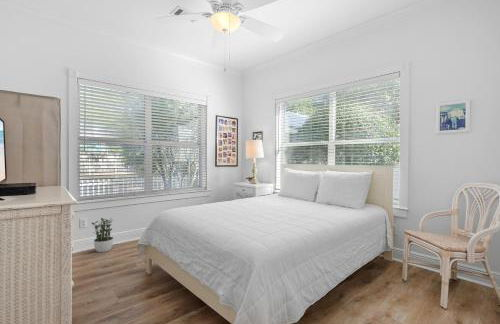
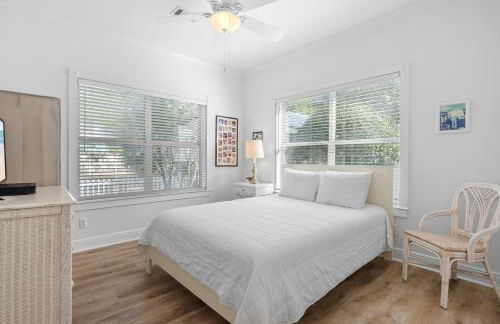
- potted plant [91,217,114,253]
